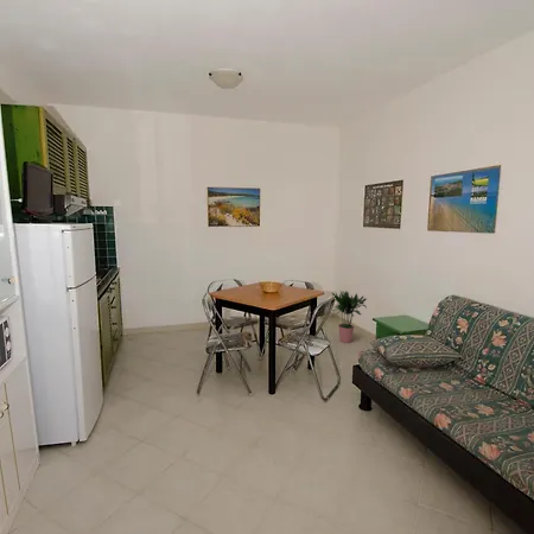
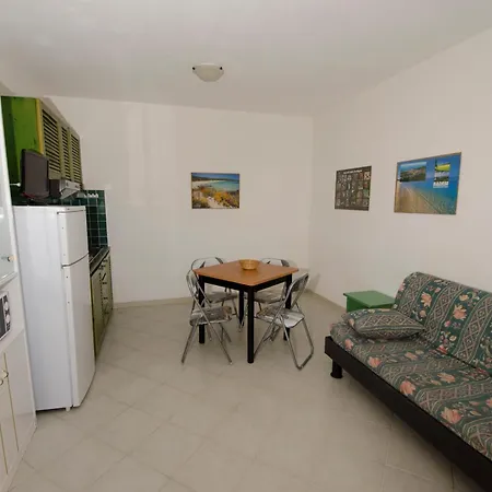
- potted plant [331,290,368,344]
